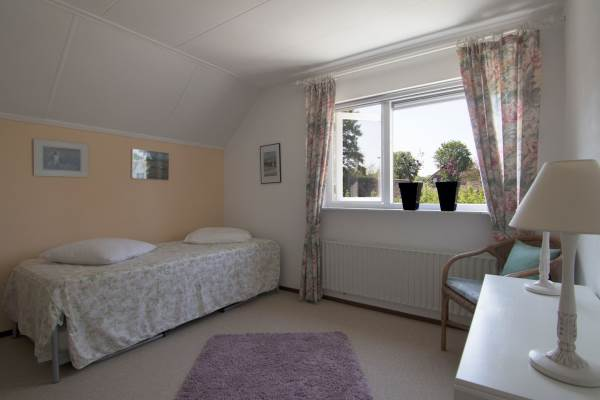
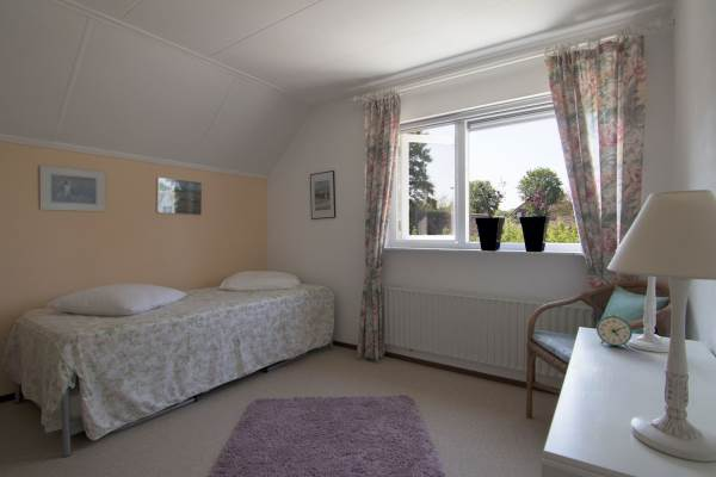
+ alarm clock [595,312,632,348]
